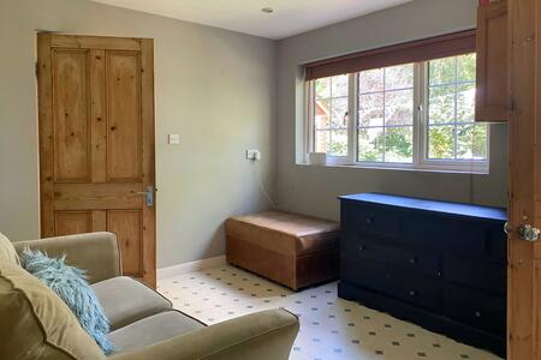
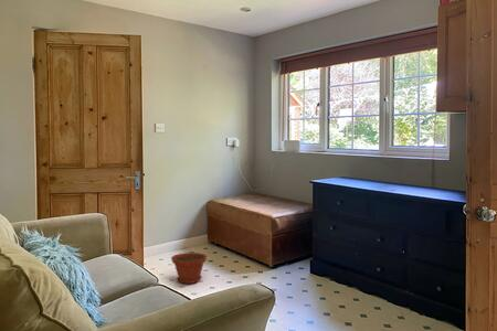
+ plant pot [170,252,208,285]
